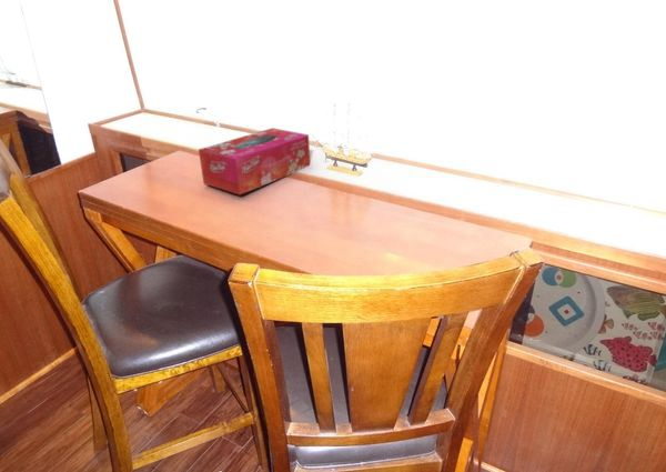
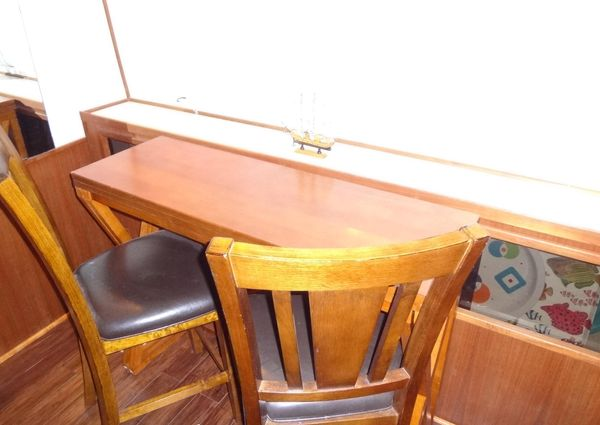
- tissue box [198,127,311,195]
